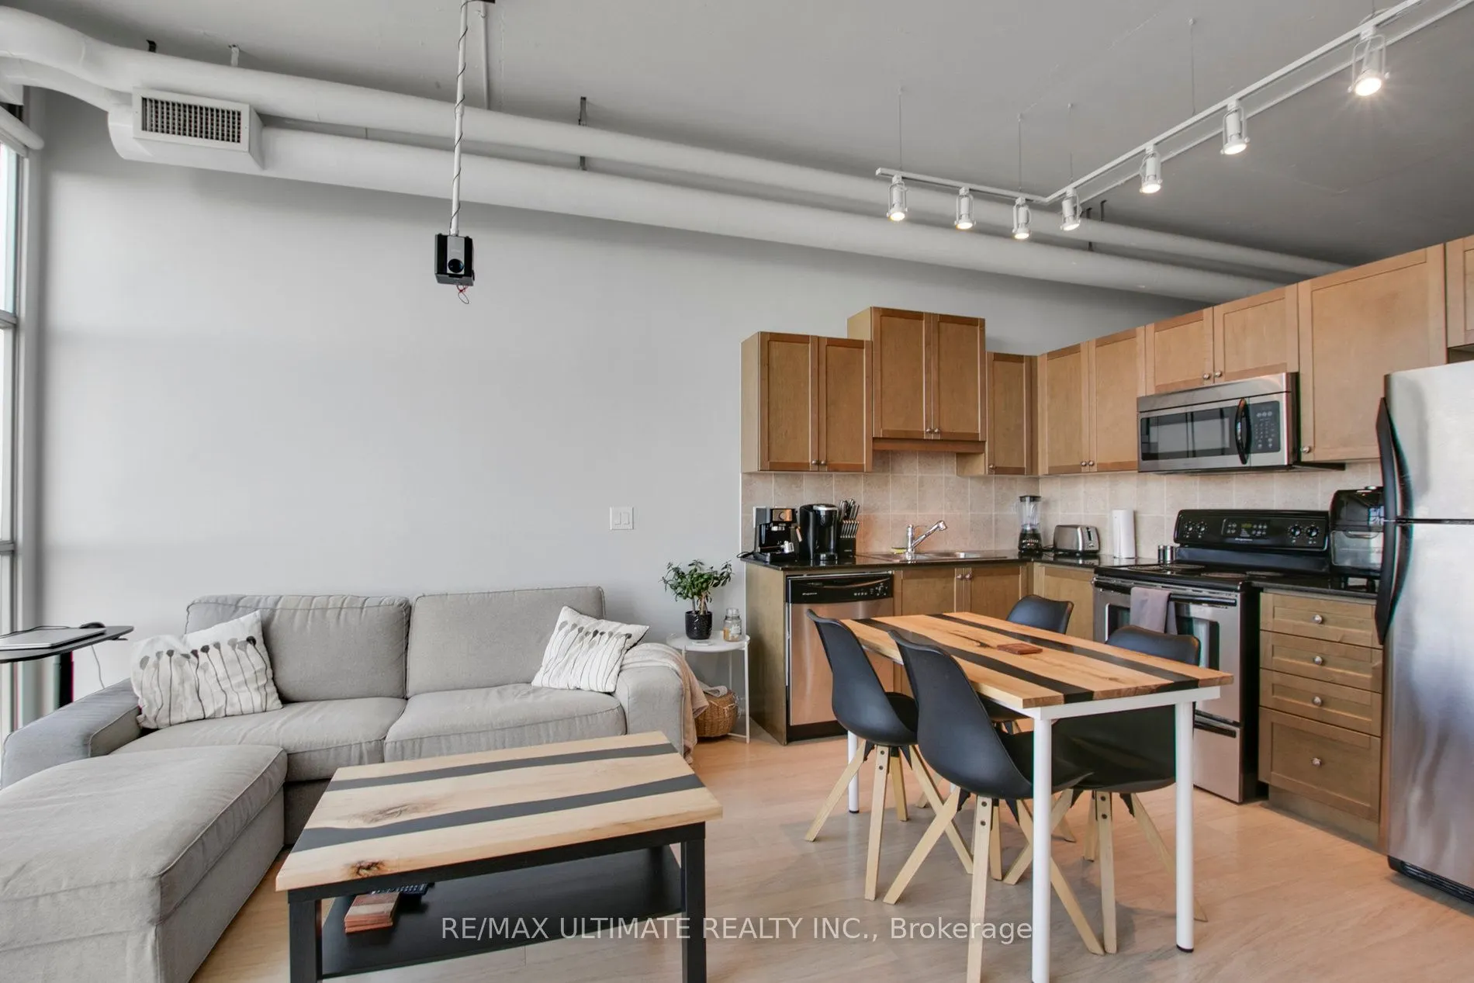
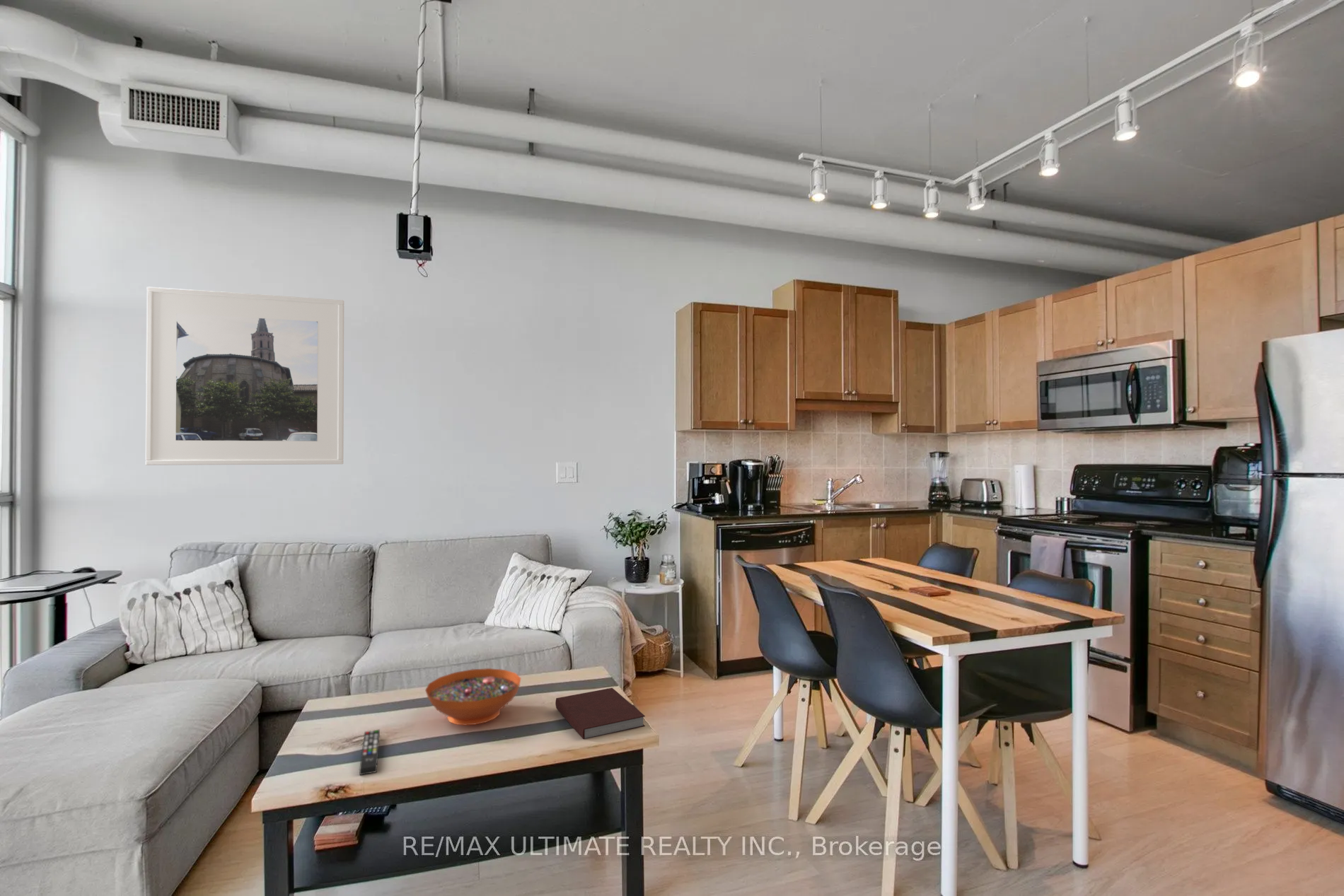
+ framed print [145,286,344,466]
+ remote control [359,728,381,776]
+ notebook [555,687,646,740]
+ decorative bowl [424,668,522,726]
